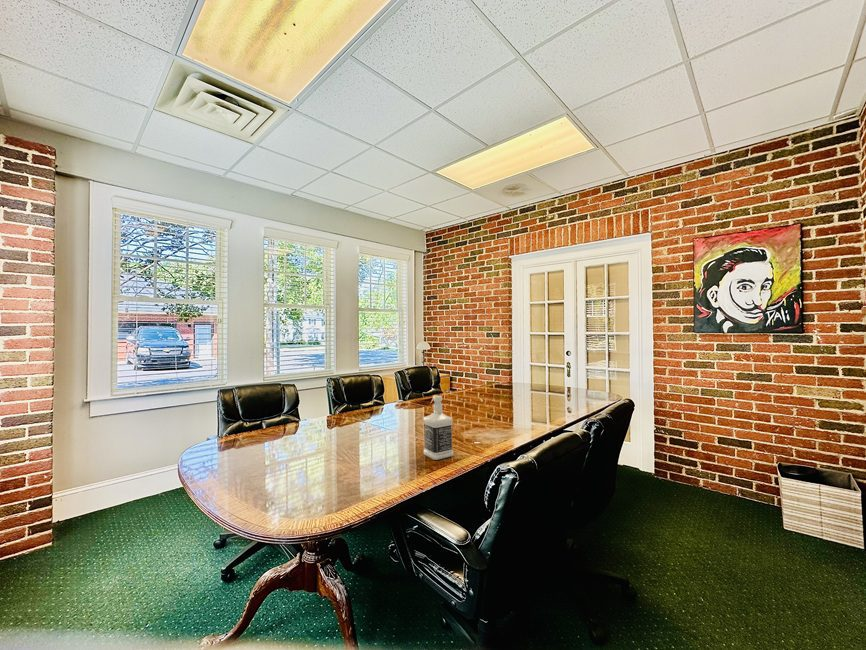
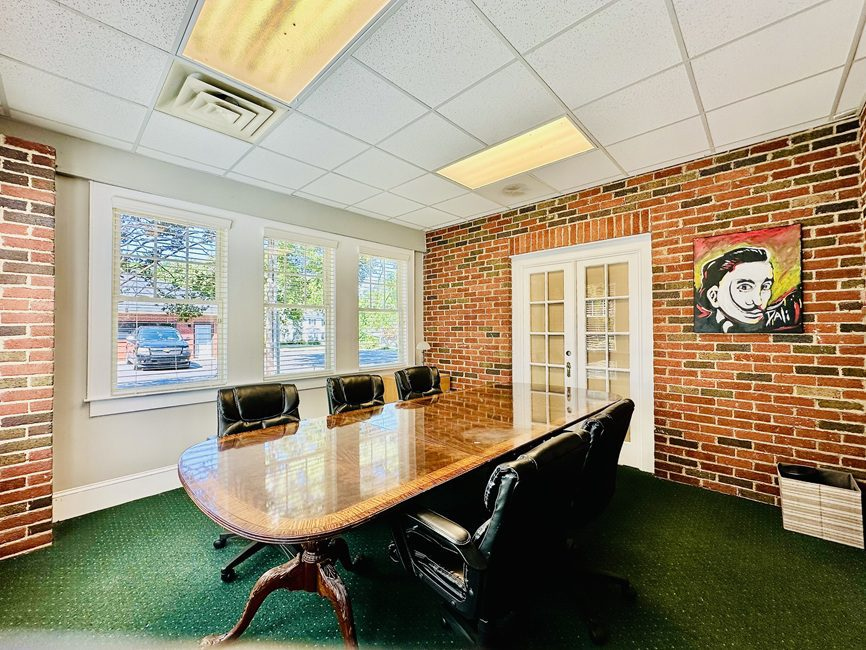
- bottle [423,395,454,461]
